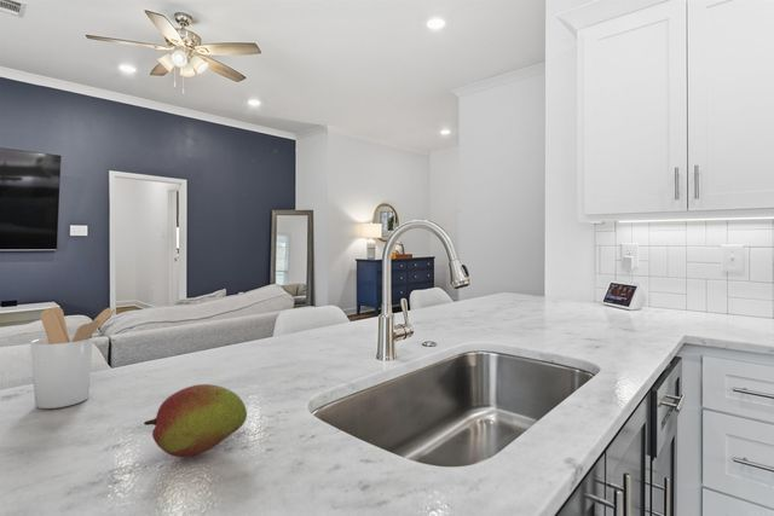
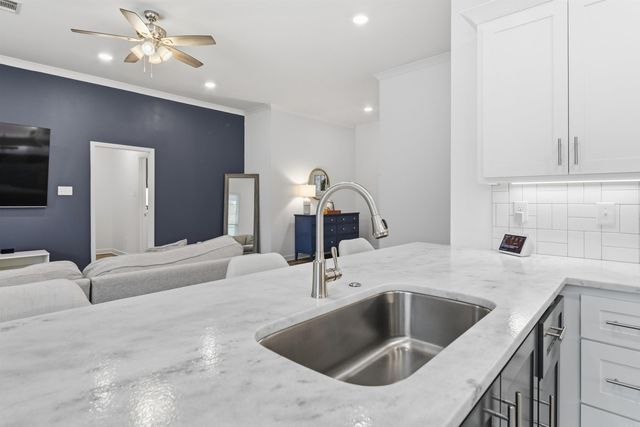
- utensil holder [29,306,117,410]
- fruit [143,383,248,458]
